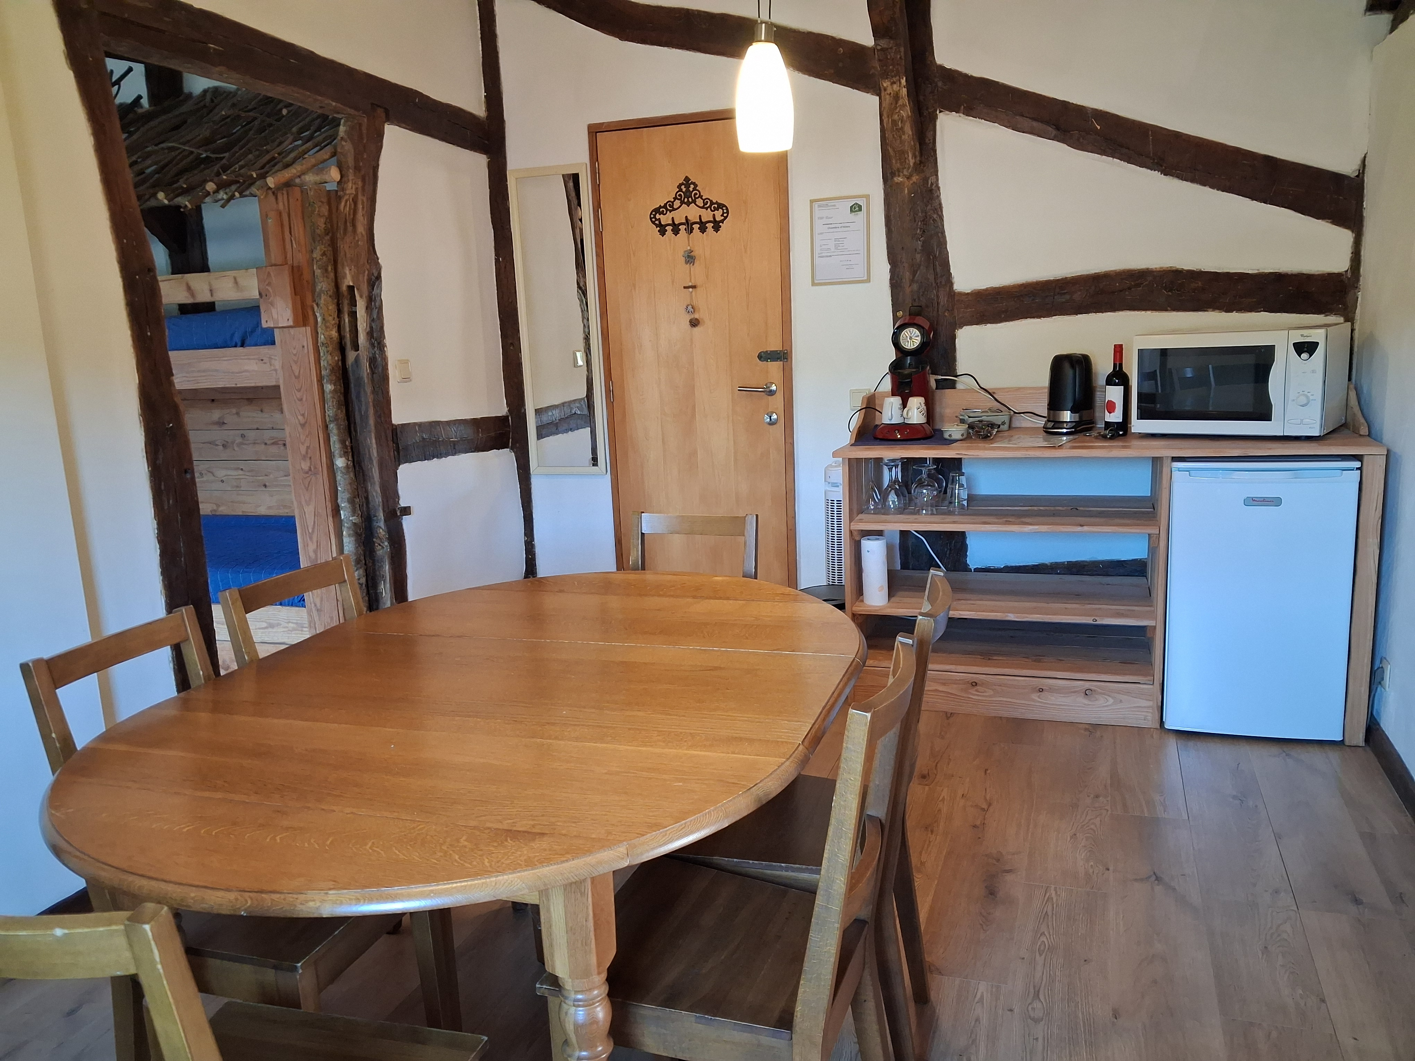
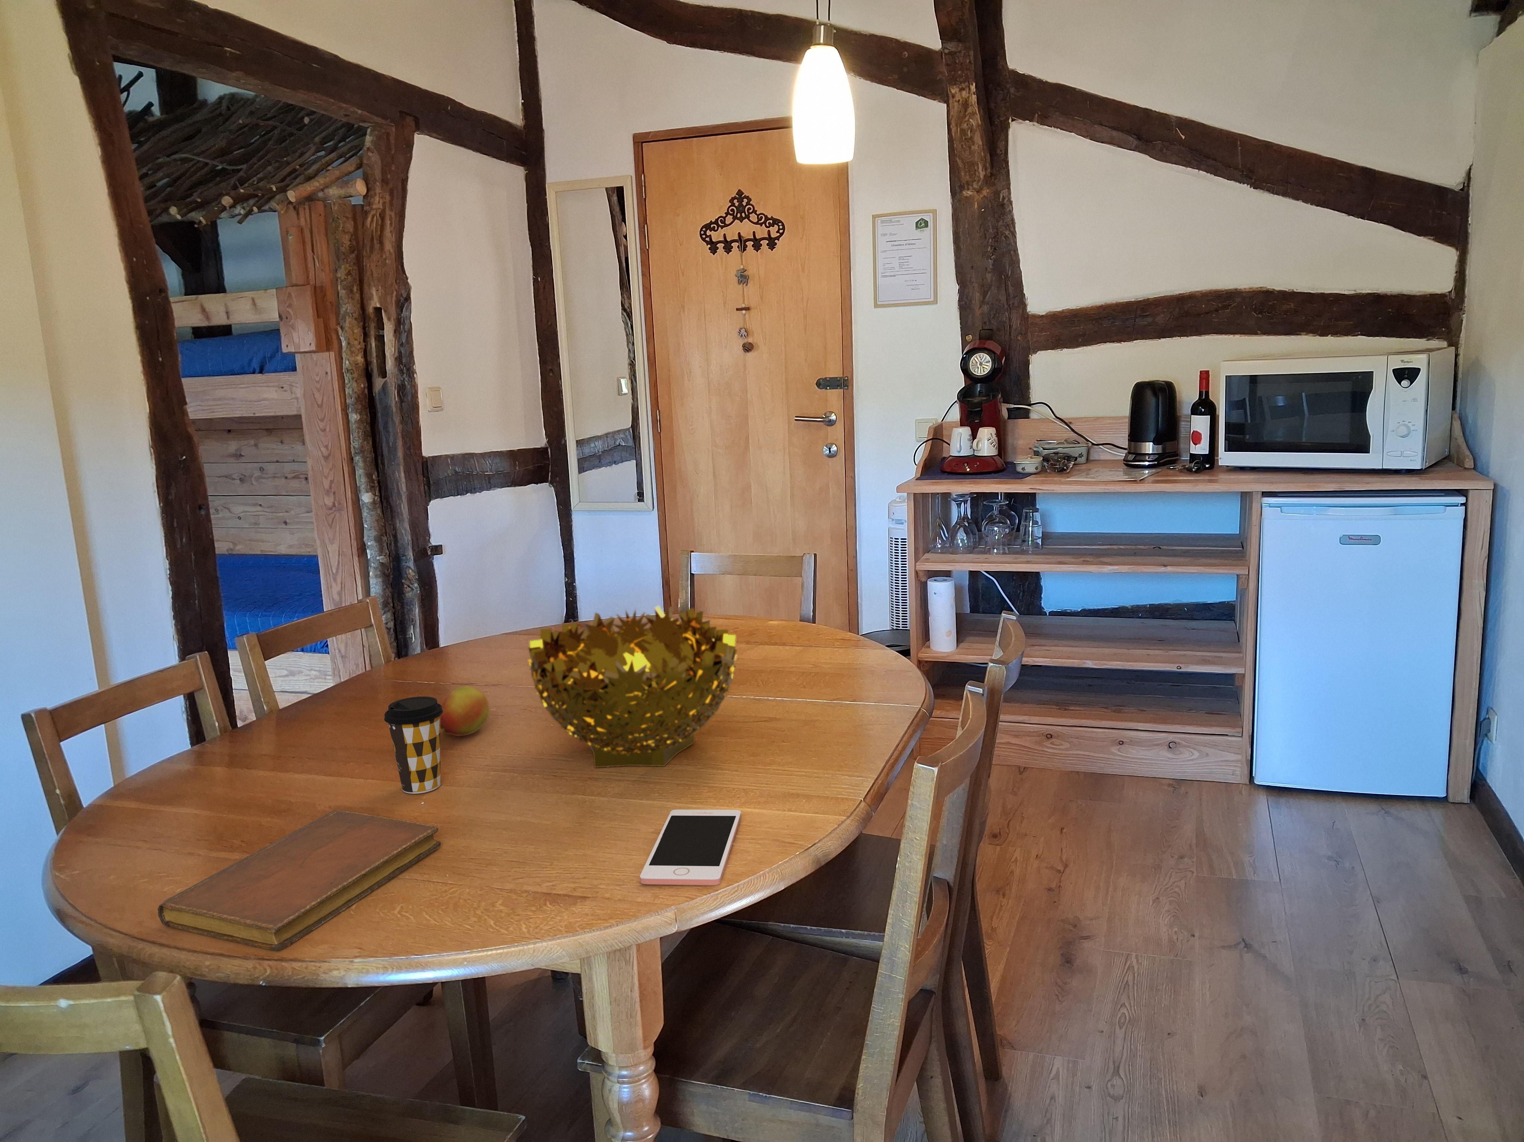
+ notebook [157,810,442,951]
+ fruit [440,686,490,737]
+ coffee cup [384,696,443,794]
+ cell phone [640,809,742,886]
+ decorative bowl [528,606,738,768]
